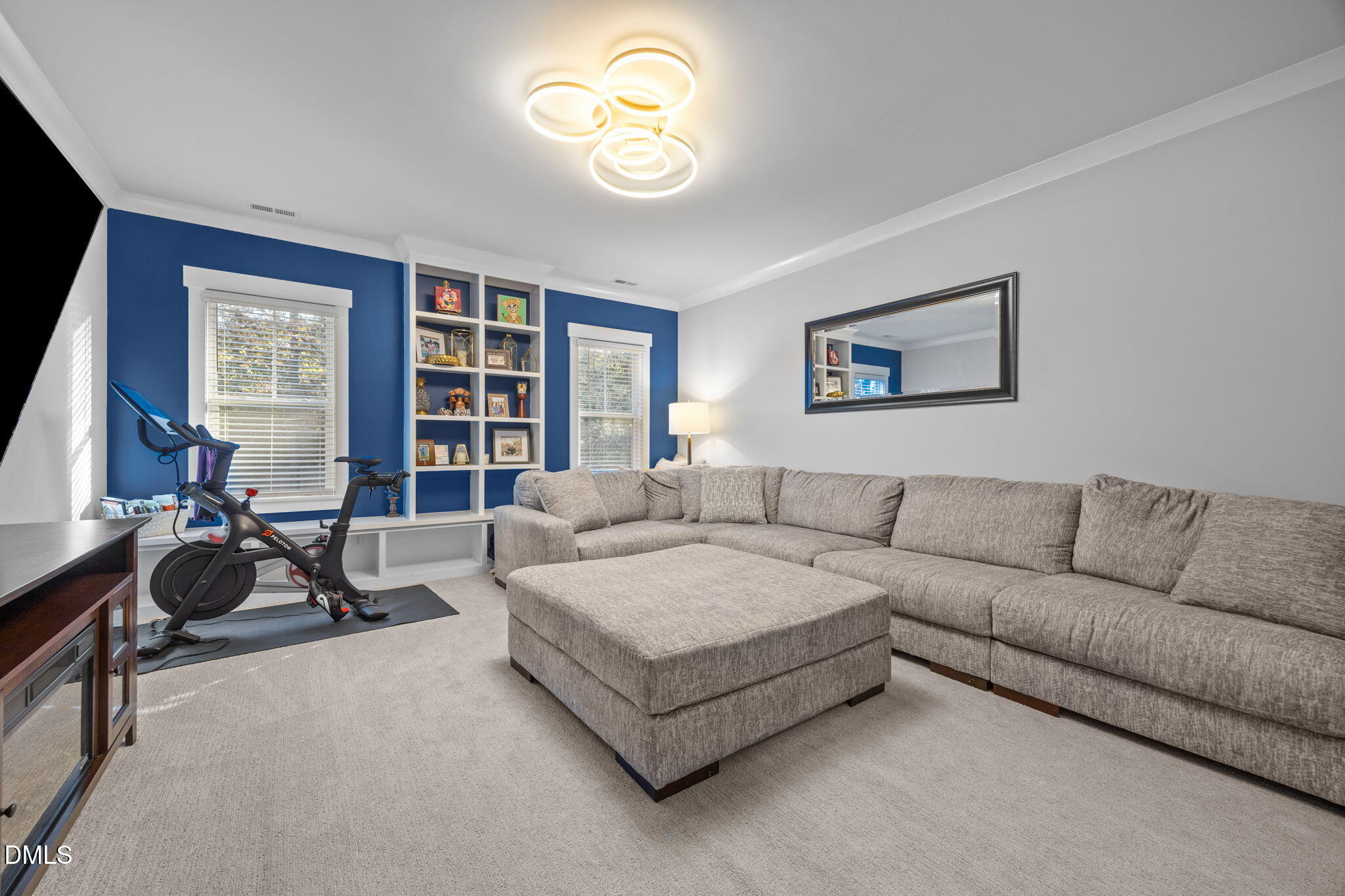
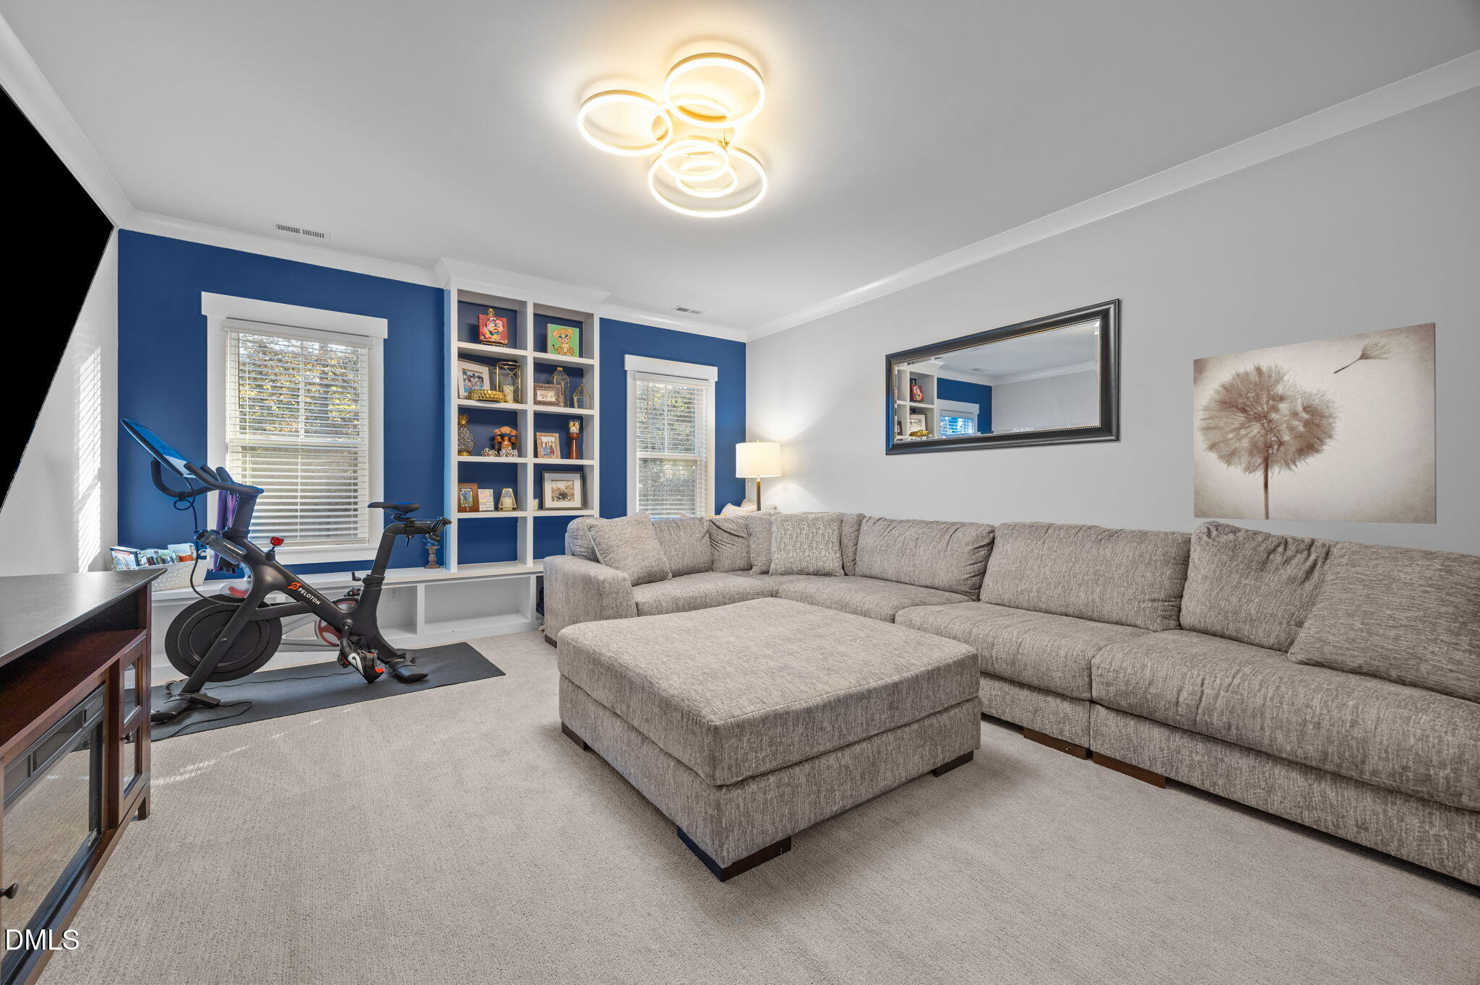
+ wall art [1193,322,1437,524]
